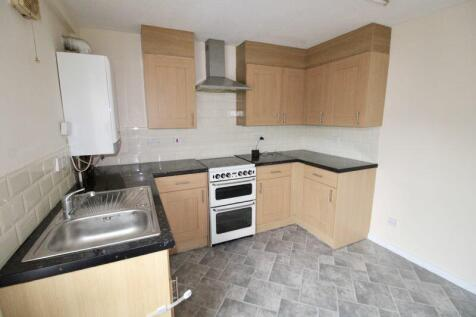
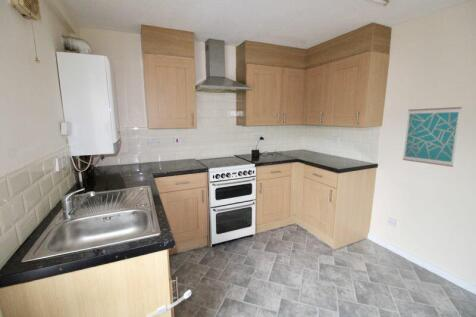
+ wall art [402,106,463,168]
